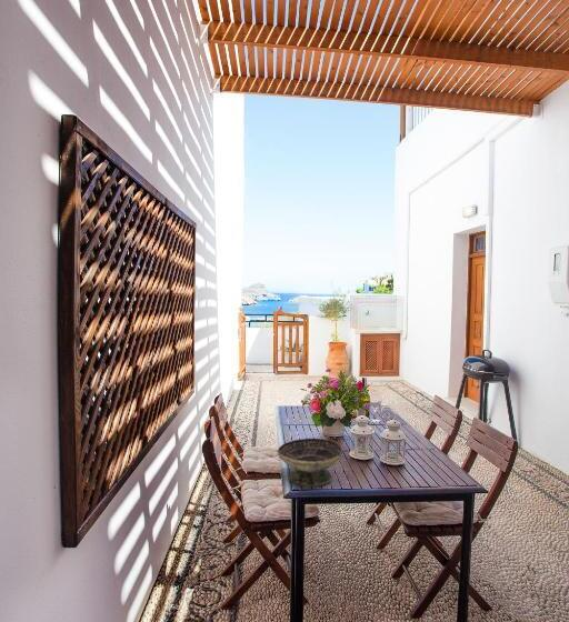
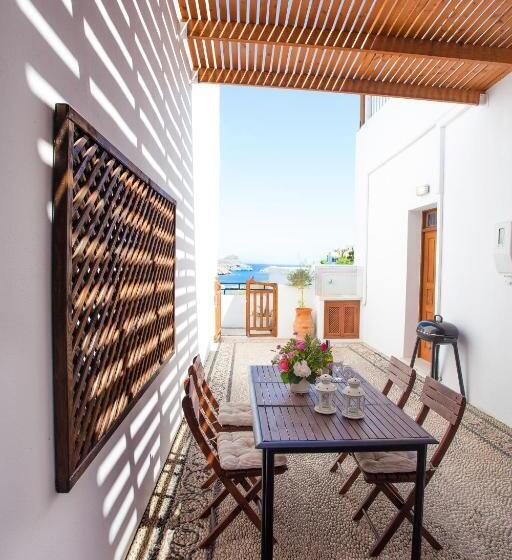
- decorative bowl [277,438,343,488]
